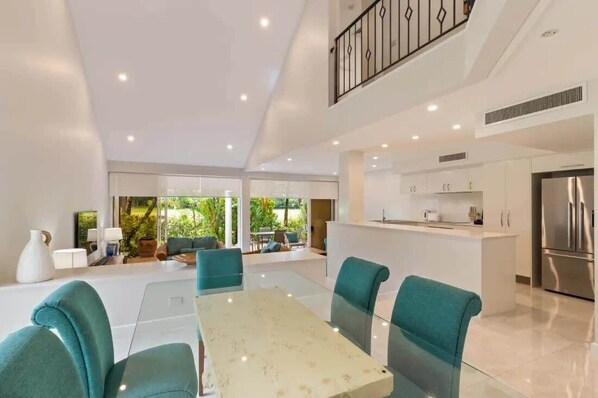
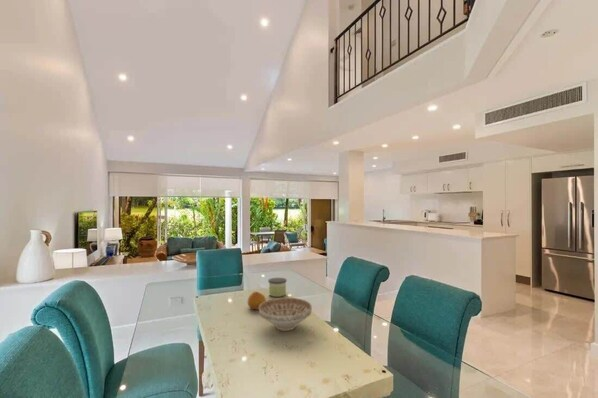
+ decorative bowl [258,297,313,332]
+ fruit [247,291,267,311]
+ candle [267,277,288,298]
